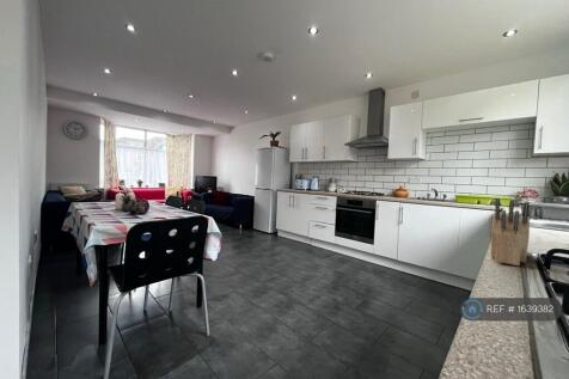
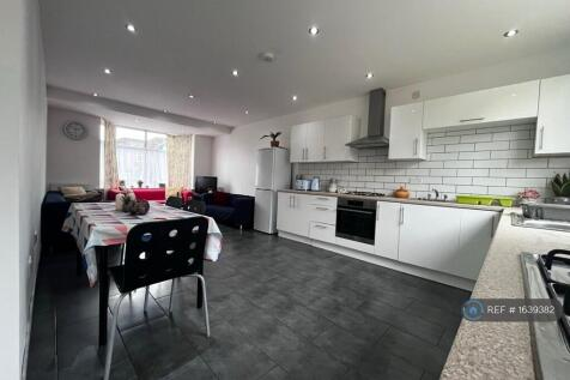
- knife block [490,197,531,267]
